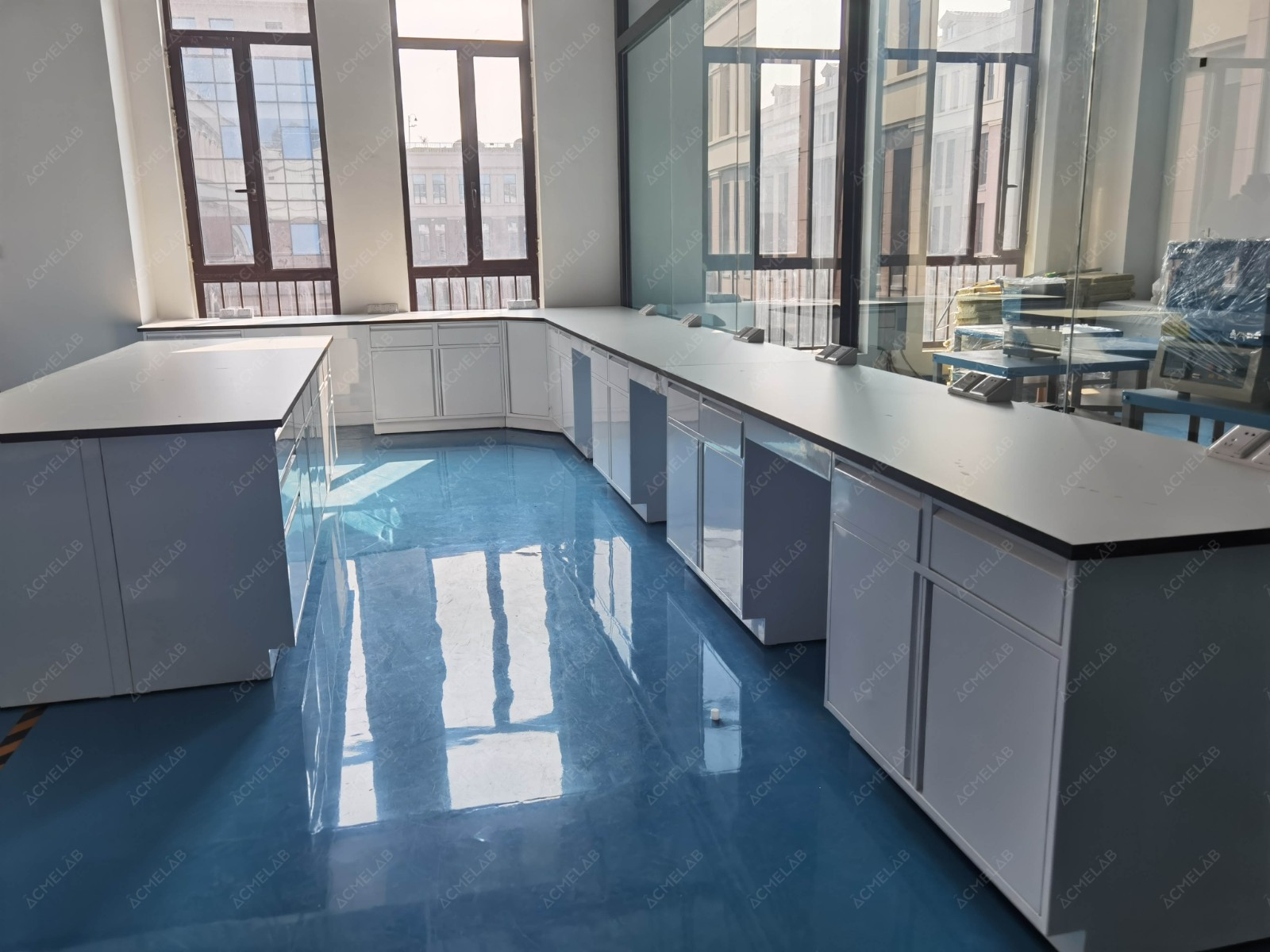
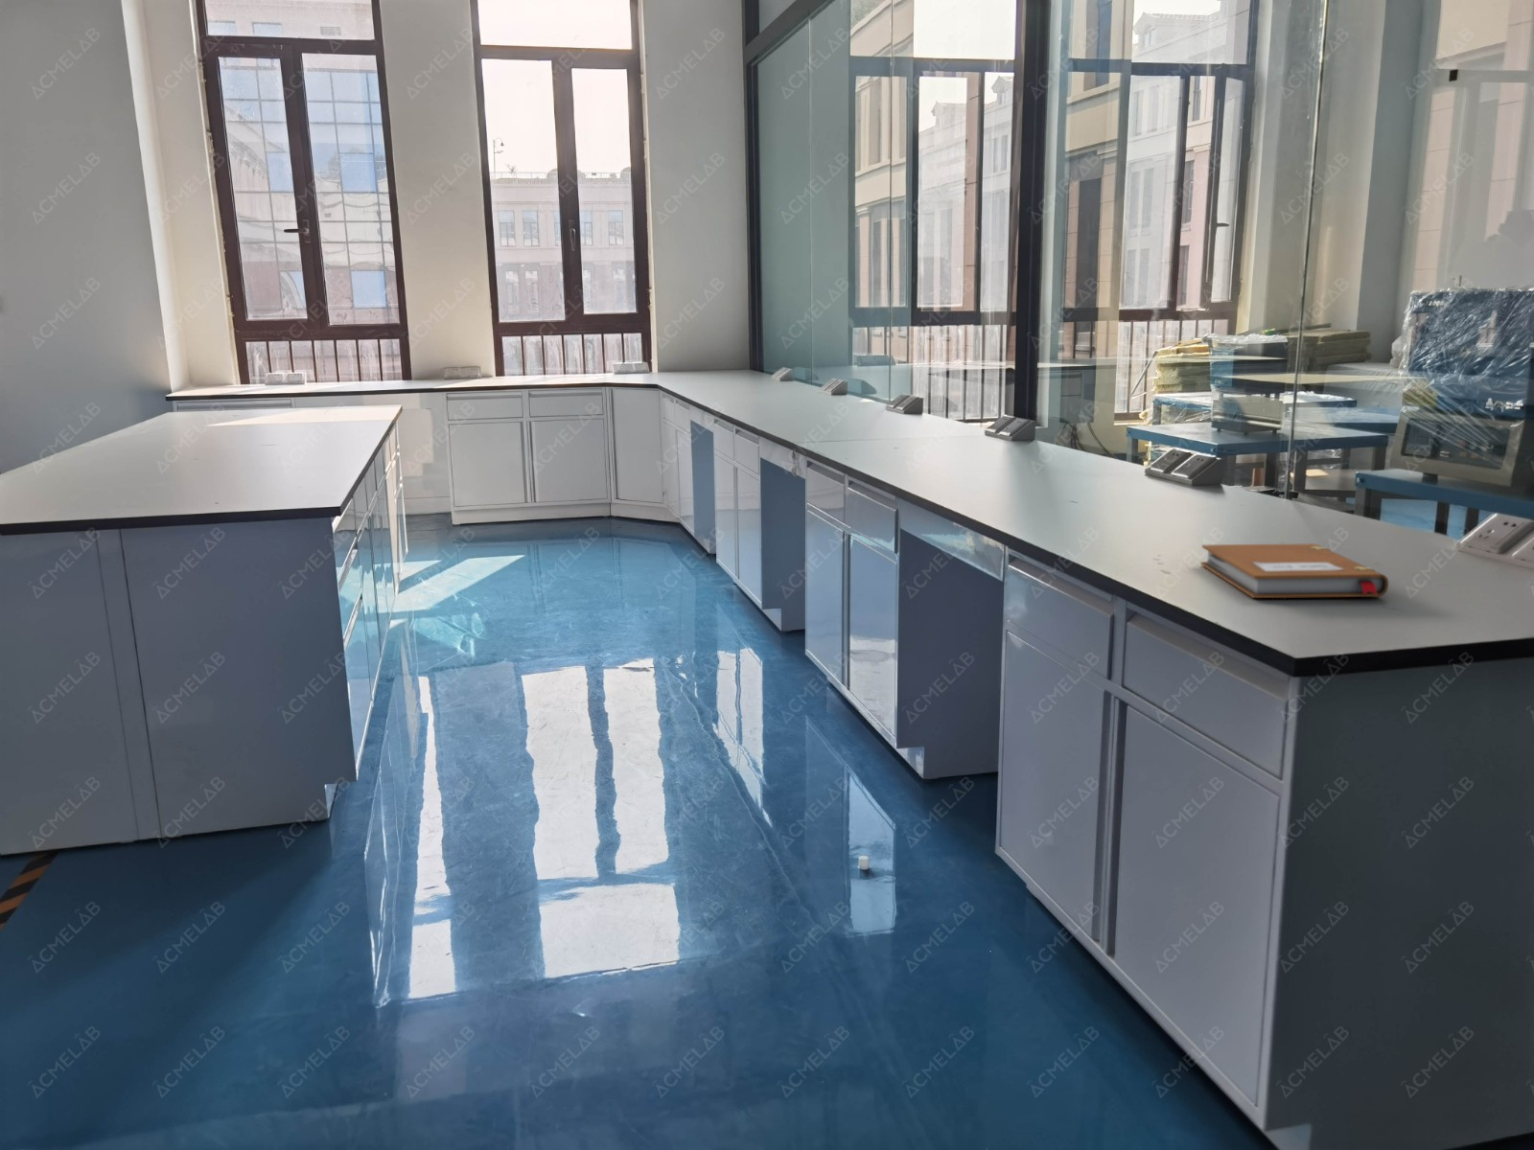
+ notebook [1201,542,1389,599]
